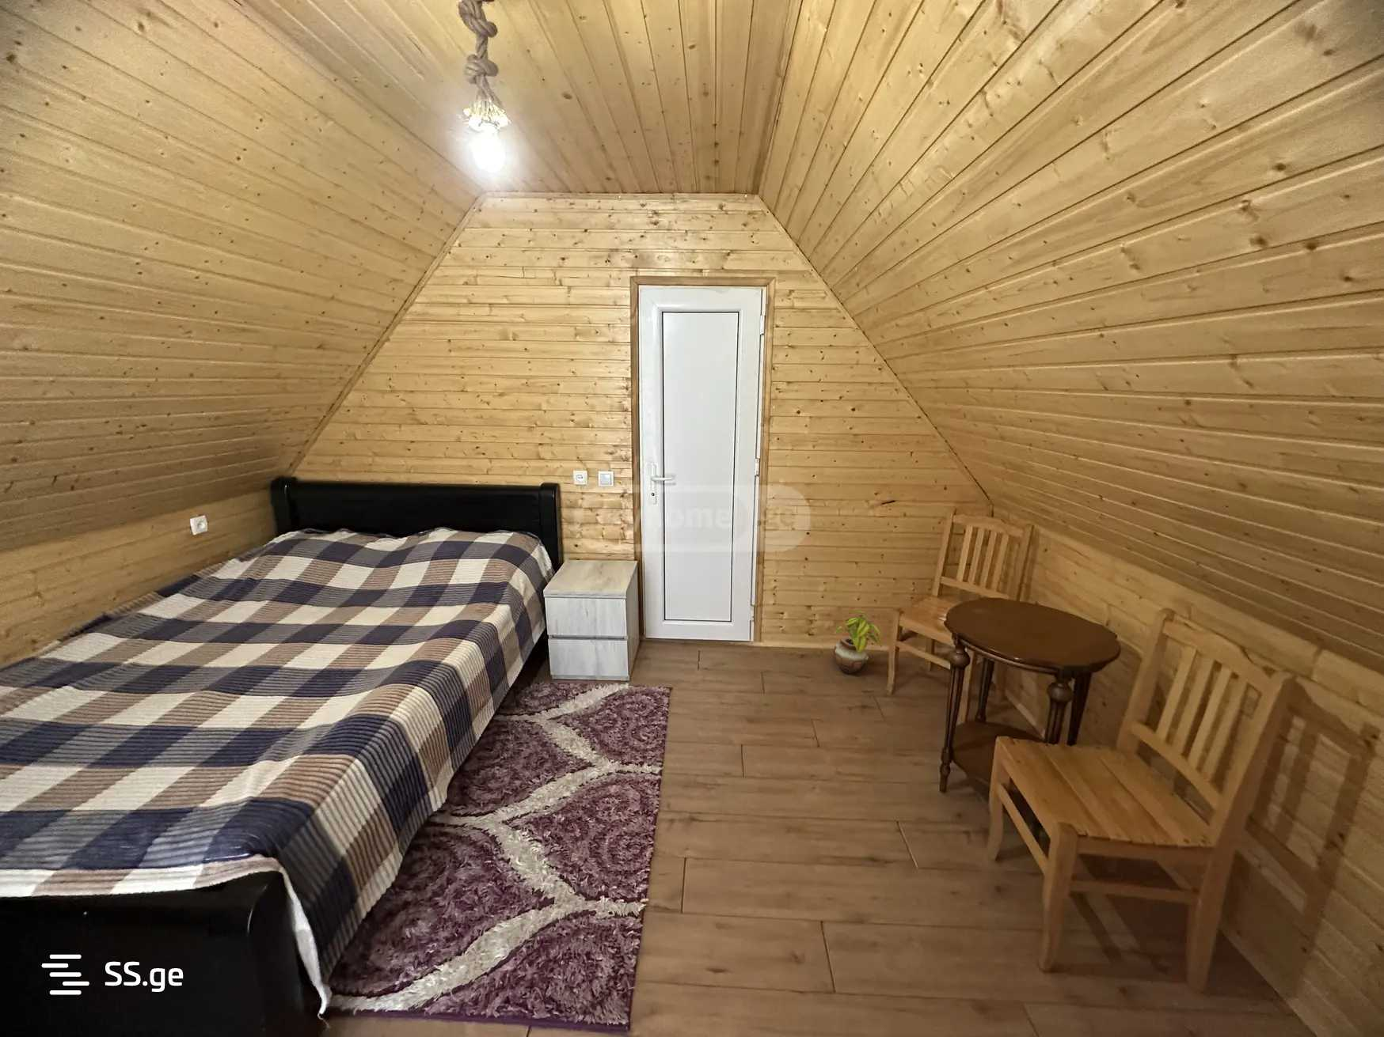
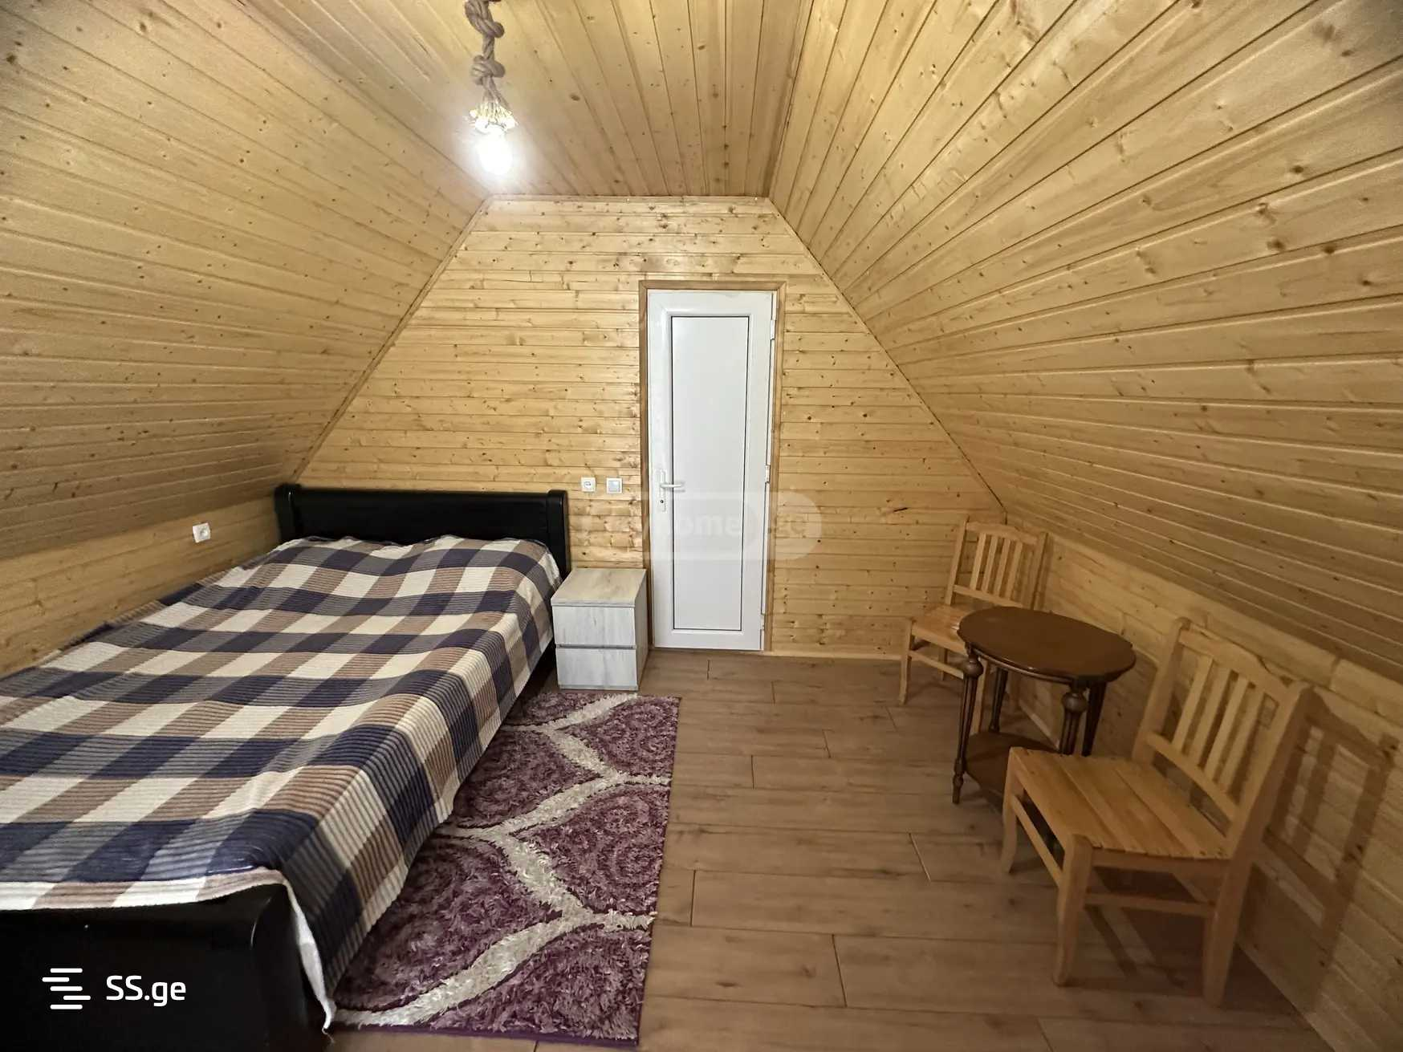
- potted plant [833,611,883,674]
